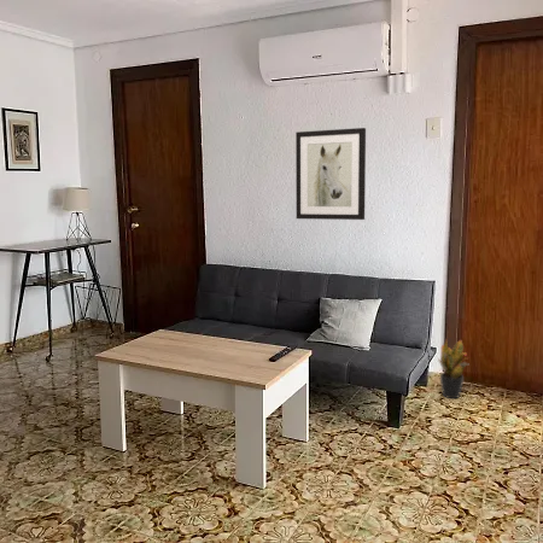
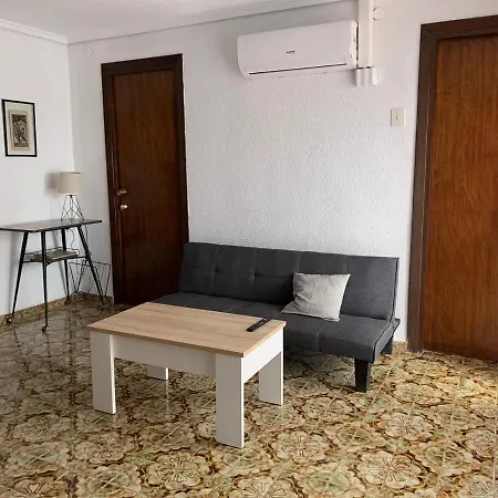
- wall art [294,127,367,221]
- potted plant [437,337,472,399]
